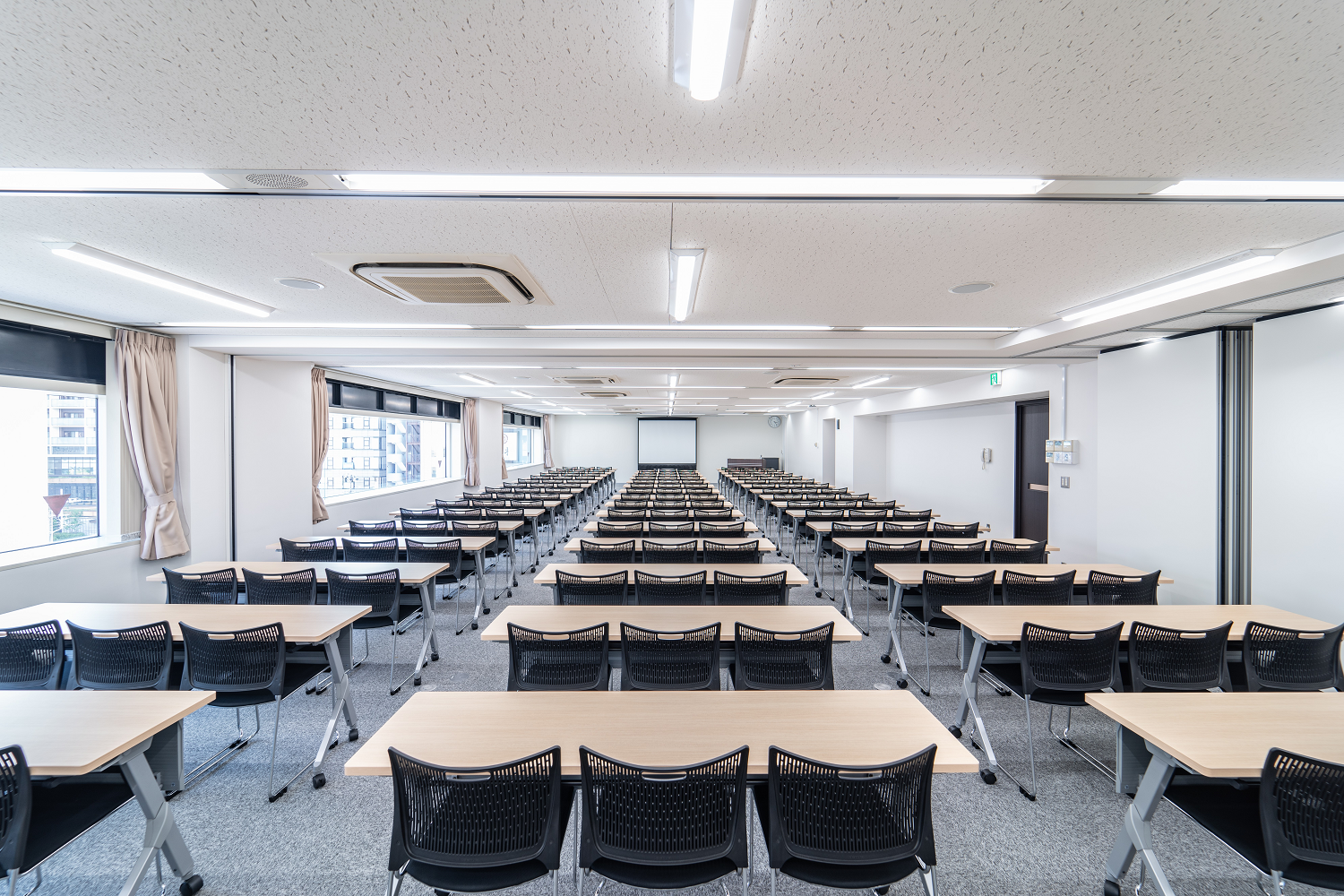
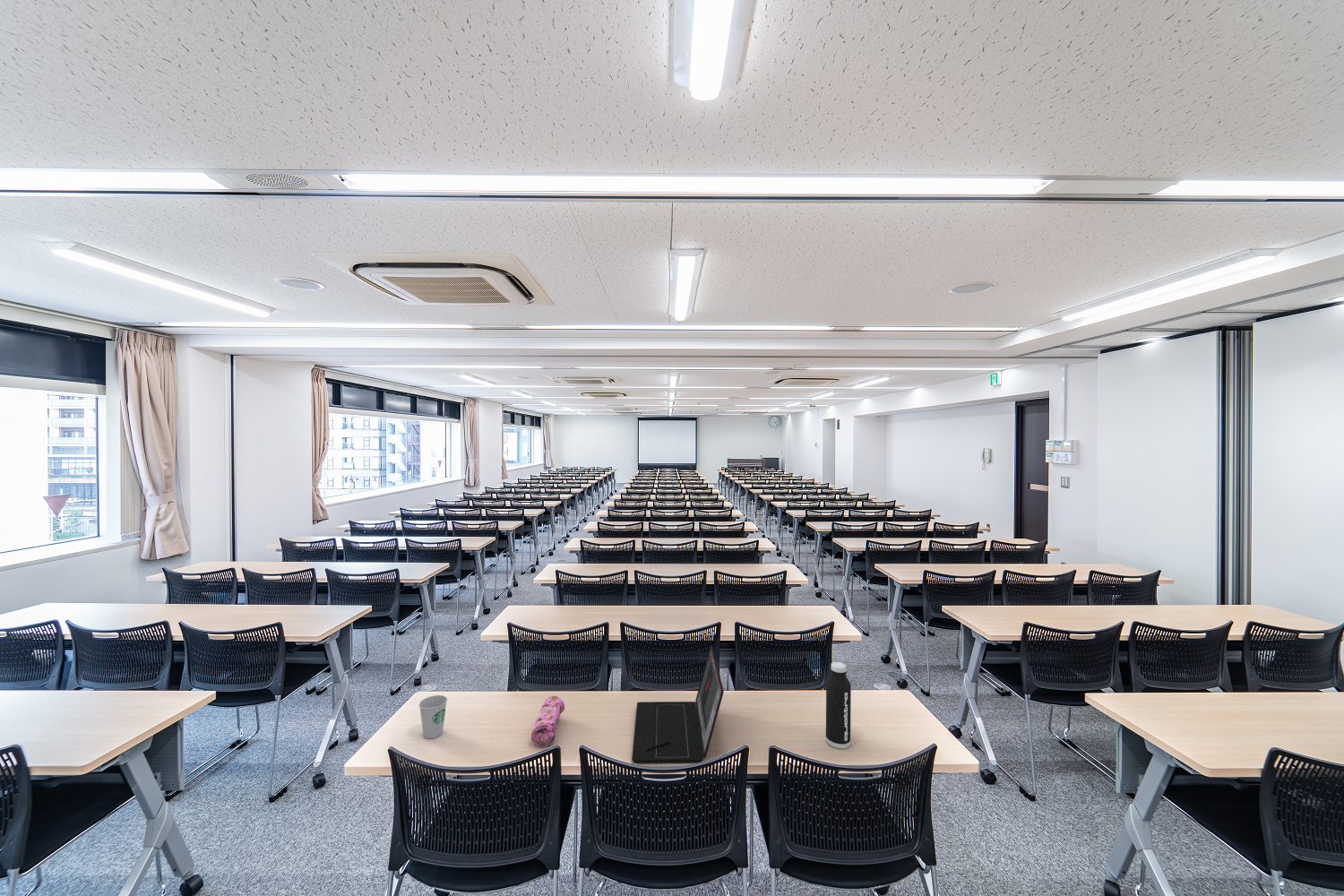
+ water bottle [825,661,852,750]
+ pencil case [530,695,565,747]
+ paper cup [418,694,448,739]
+ laptop [631,645,725,763]
